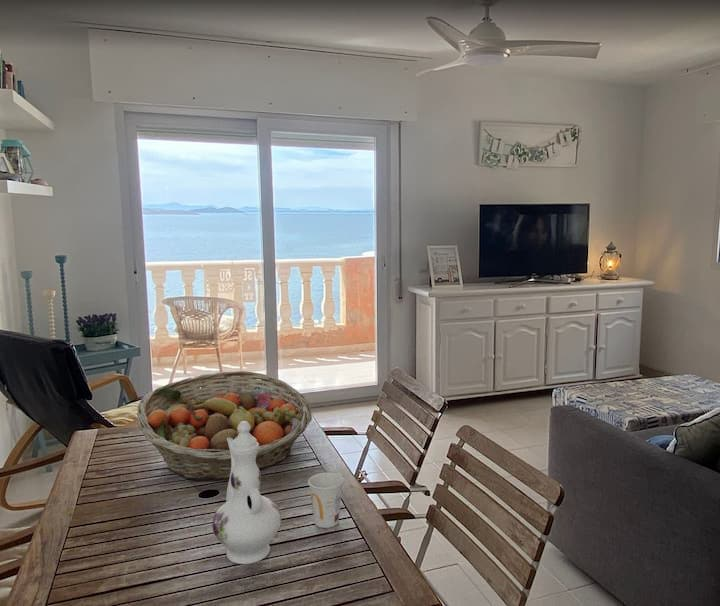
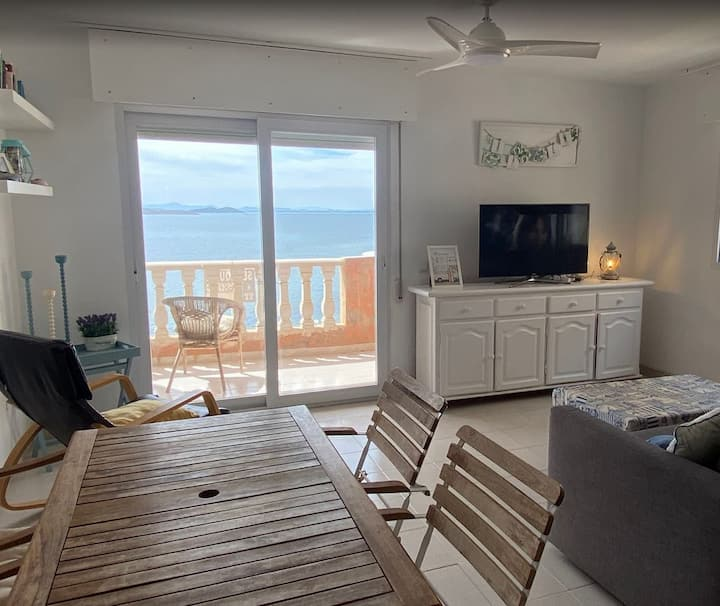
- chinaware [211,421,282,565]
- cup [307,472,344,529]
- fruit basket [136,370,313,482]
